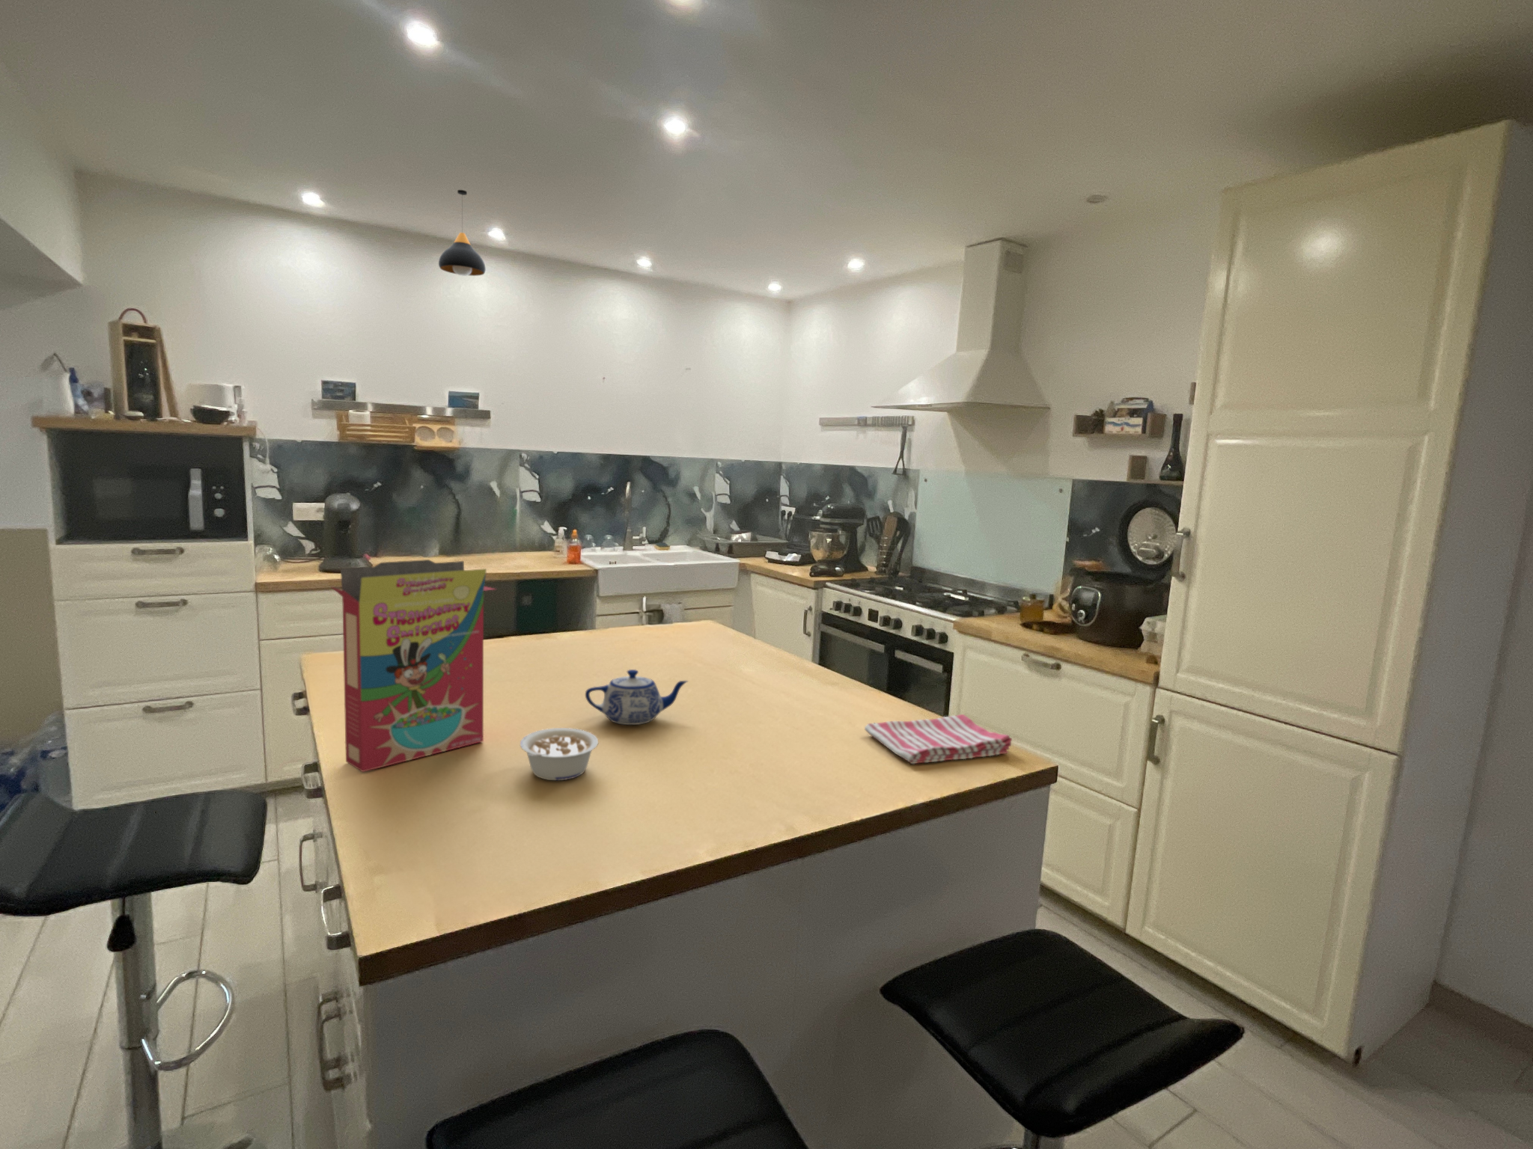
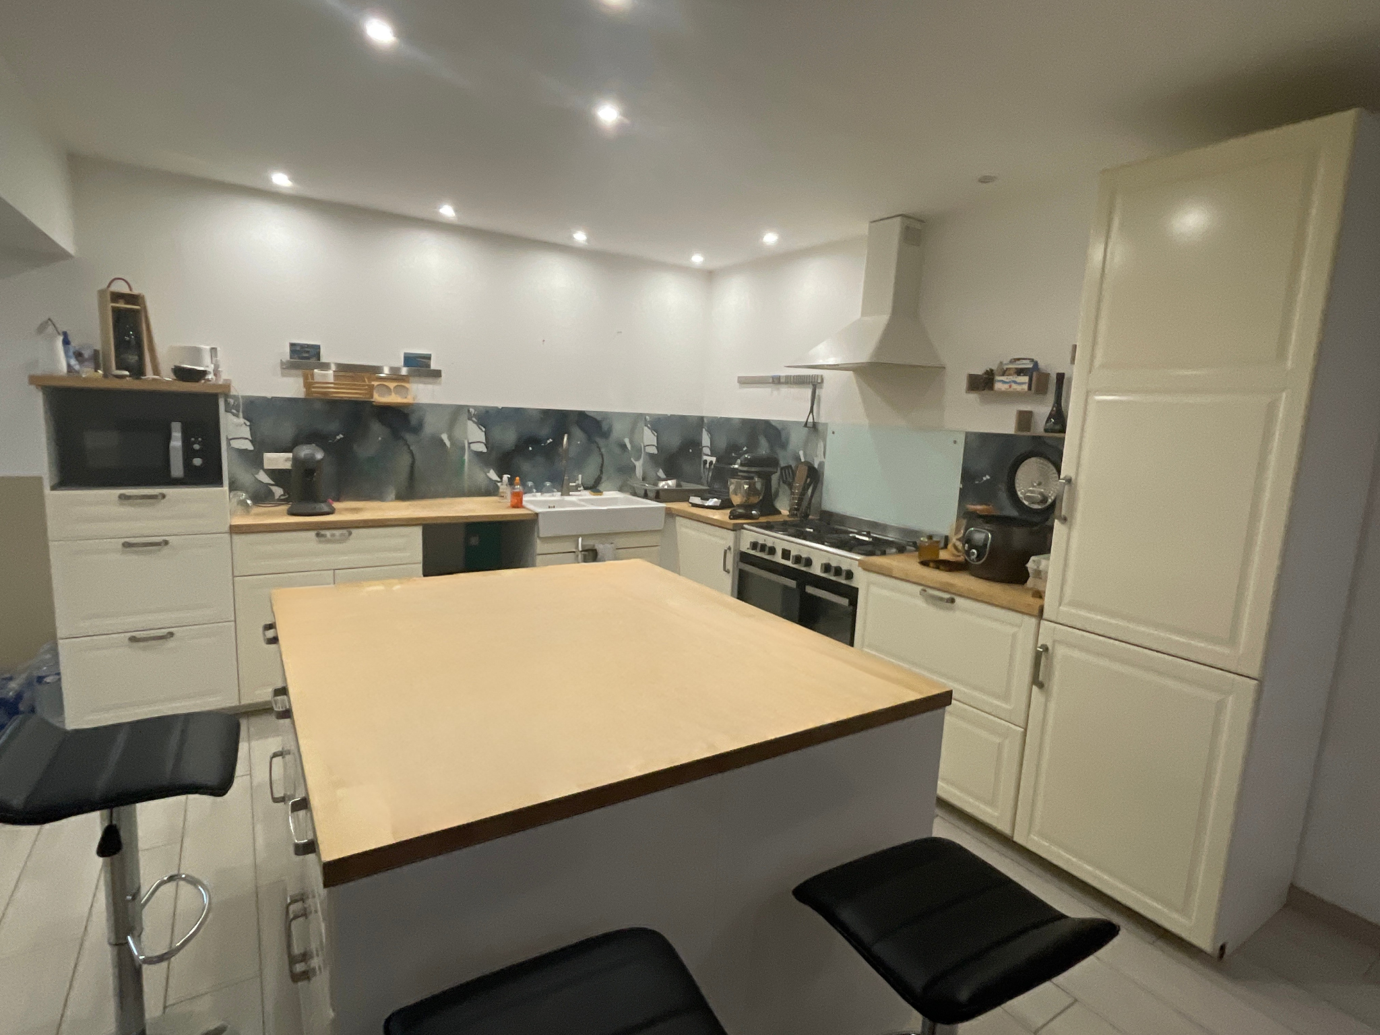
- pendant light [438,189,486,276]
- cereal box [330,559,497,772]
- dish towel [864,713,1013,764]
- teapot [584,669,689,725]
- legume [519,727,599,781]
